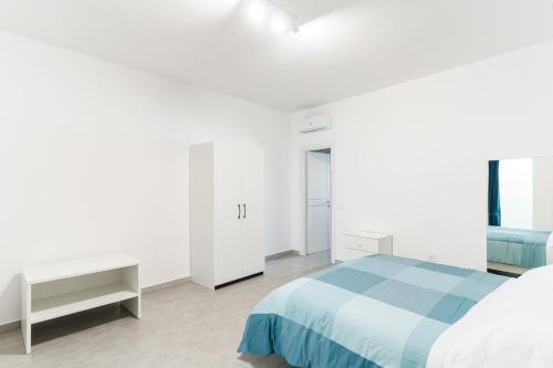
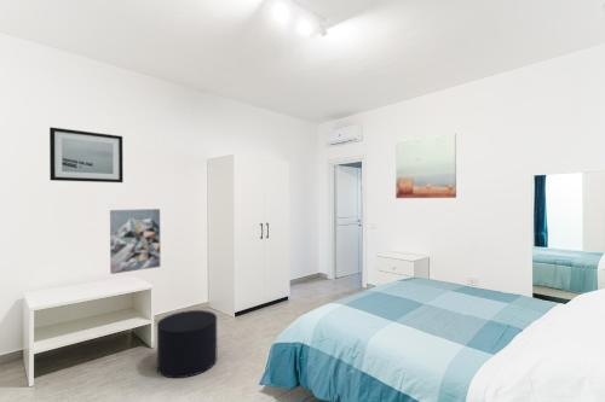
+ wall art [48,126,123,183]
+ stool [156,309,218,379]
+ wall art [394,132,457,199]
+ wall art [109,208,161,275]
